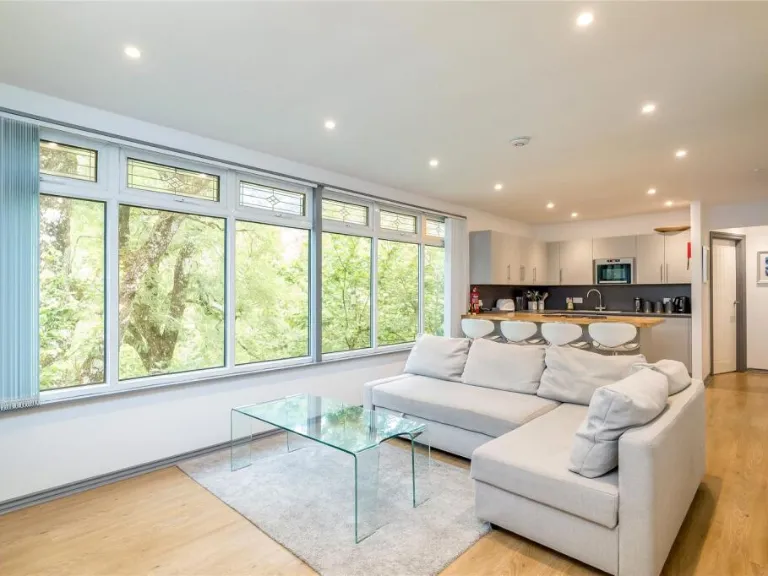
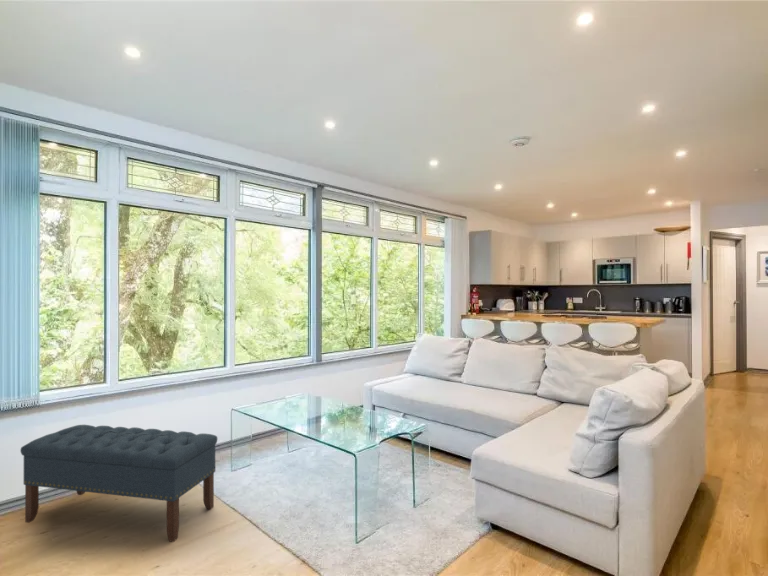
+ bench [19,424,218,543]
